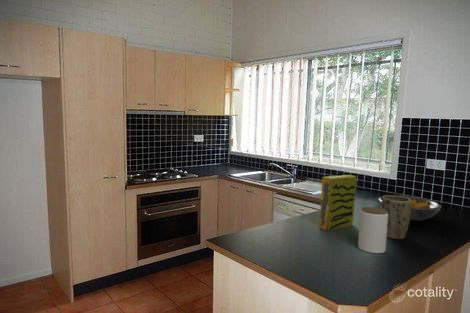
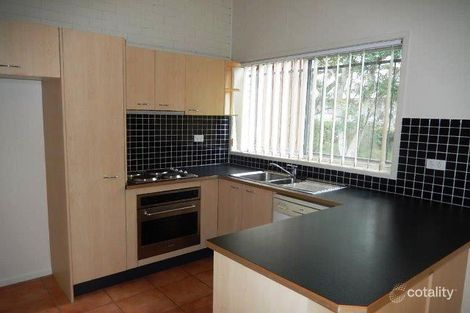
- jar [357,206,388,254]
- plant pot [380,194,411,240]
- fruit bowl [378,194,443,221]
- cereal box [319,174,357,231]
